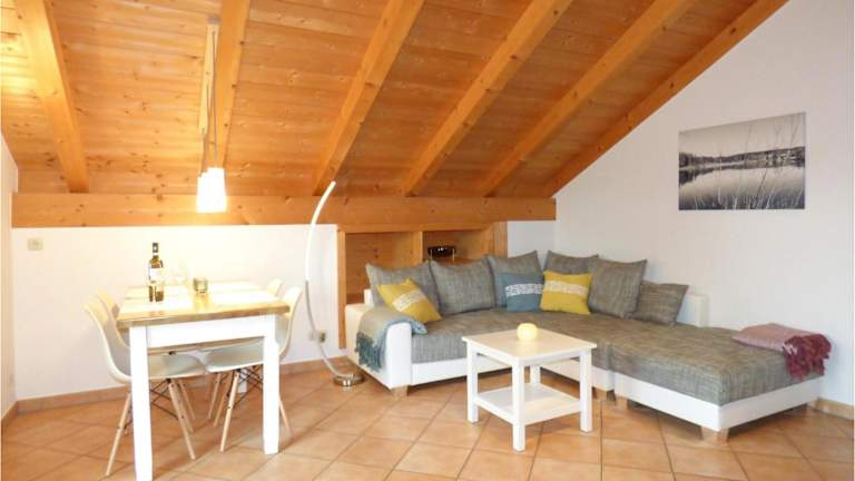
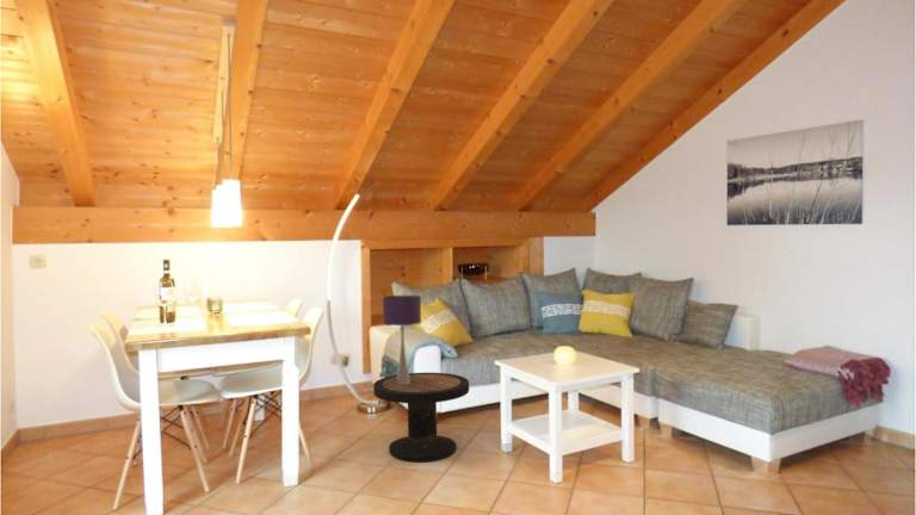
+ side table [372,372,470,463]
+ table lamp [382,294,422,384]
